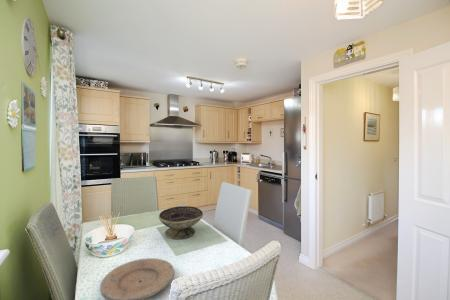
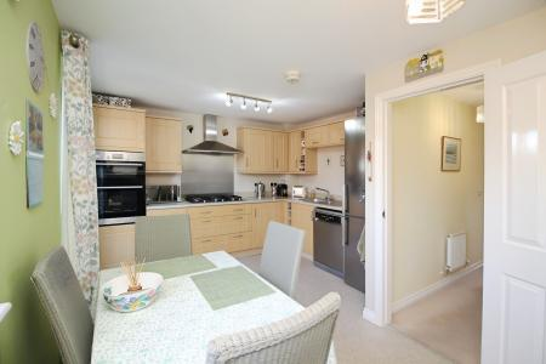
- decorative bowl [158,205,204,240]
- plate [99,257,175,300]
